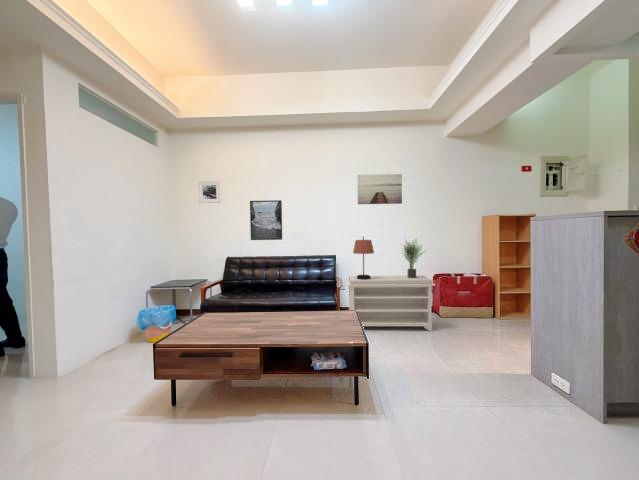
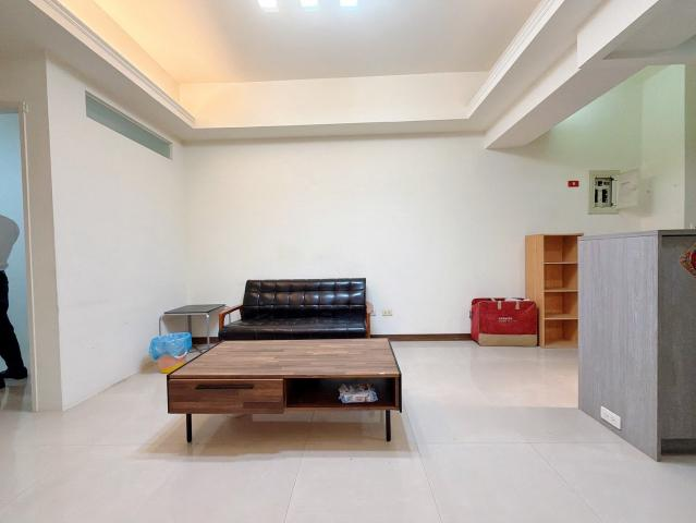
- table lamp [352,236,375,280]
- potted plant [399,237,427,278]
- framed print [249,199,283,241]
- bench [346,275,436,332]
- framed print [197,180,222,204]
- wall art [356,173,403,205]
